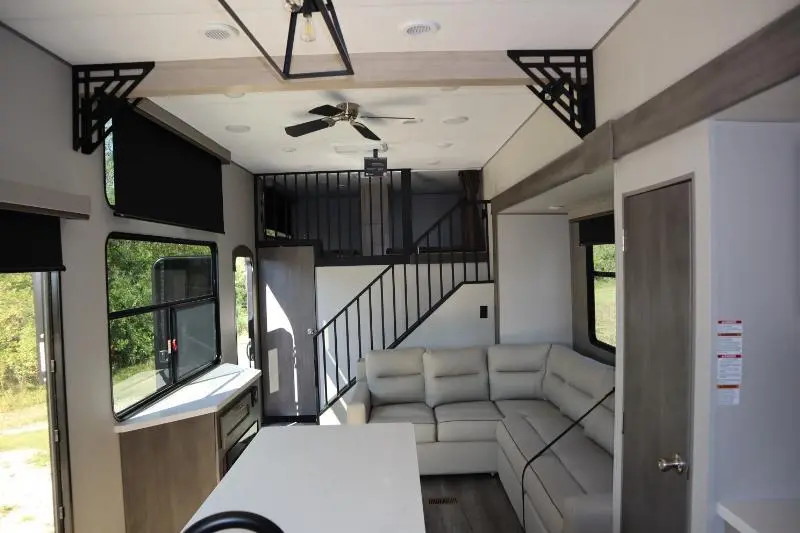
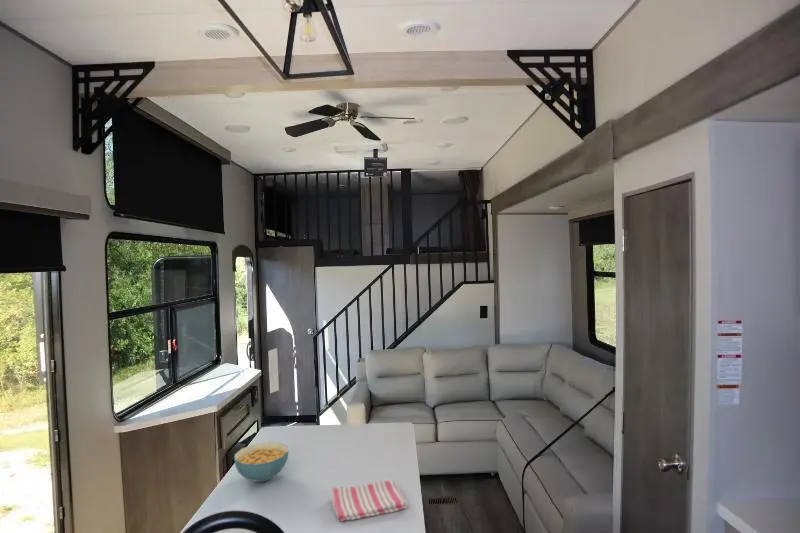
+ cereal bowl [233,441,290,483]
+ dish towel [329,479,409,523]
